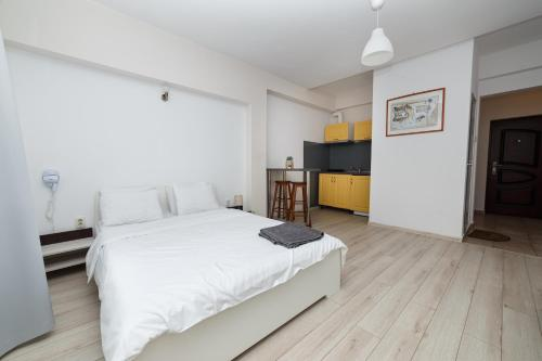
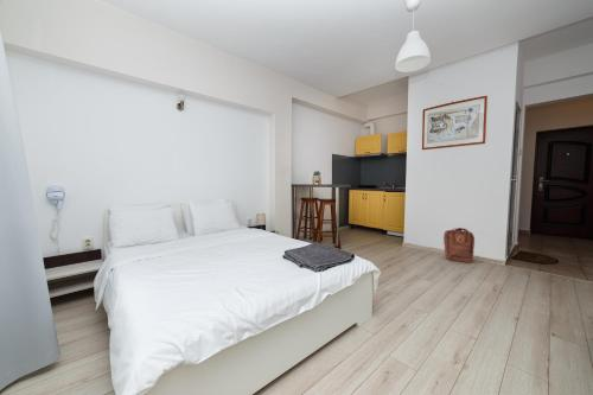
+ backpack [442,227,476,263]
